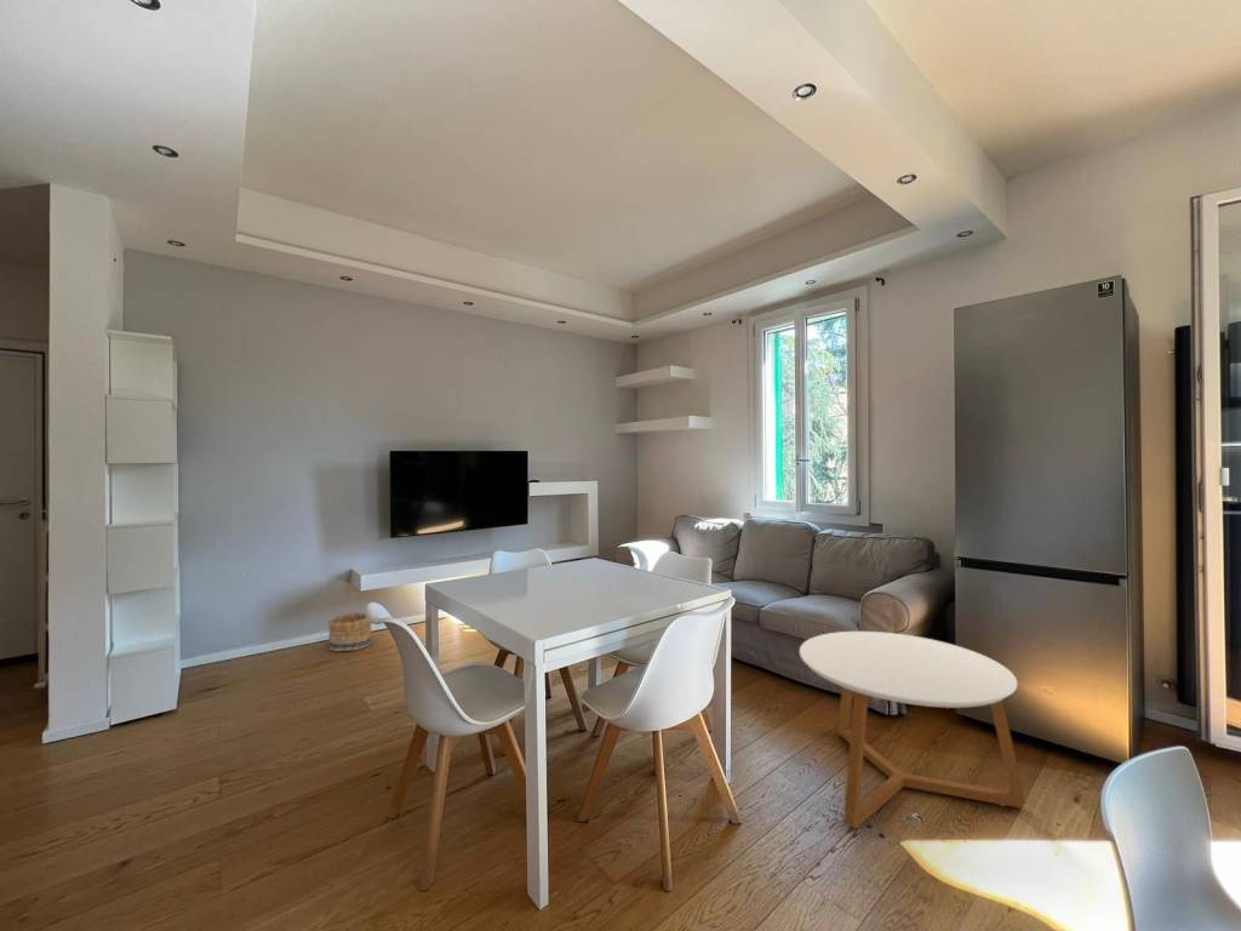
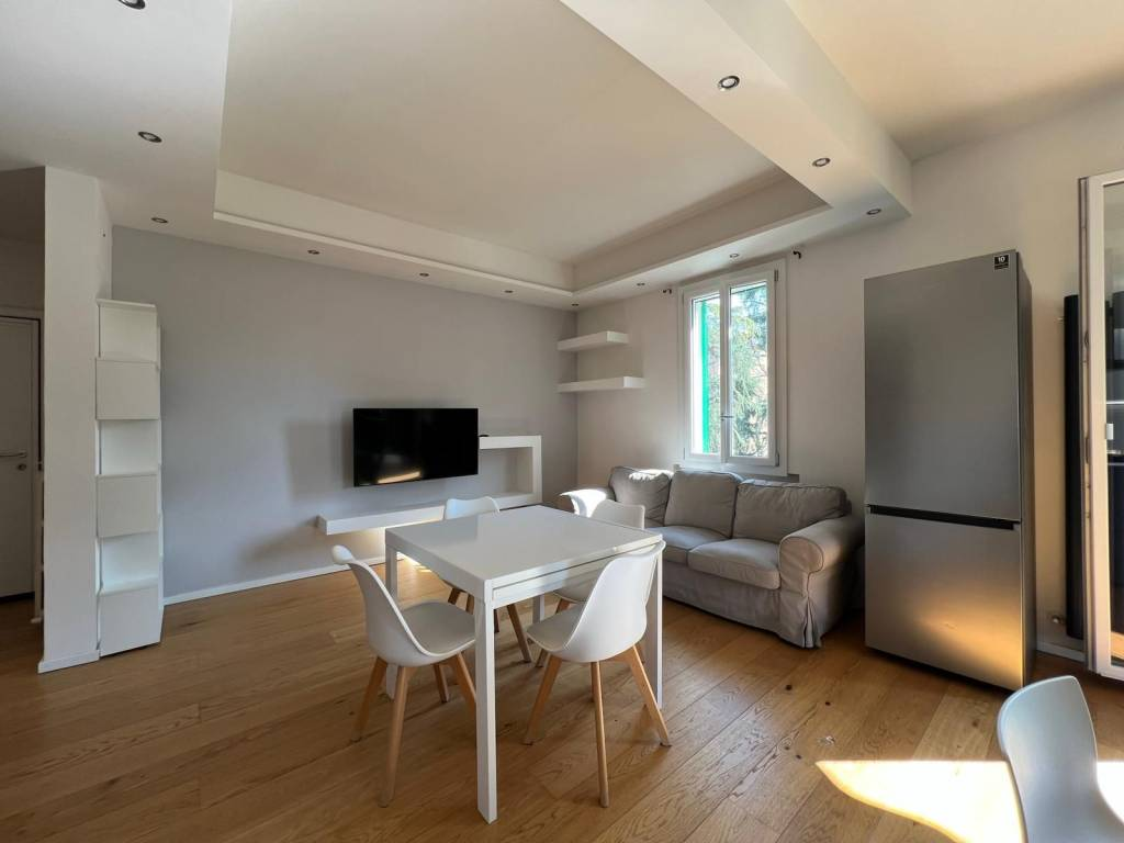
- coffee table [799,630,1026,829]
- basket [327,611,372,653]
